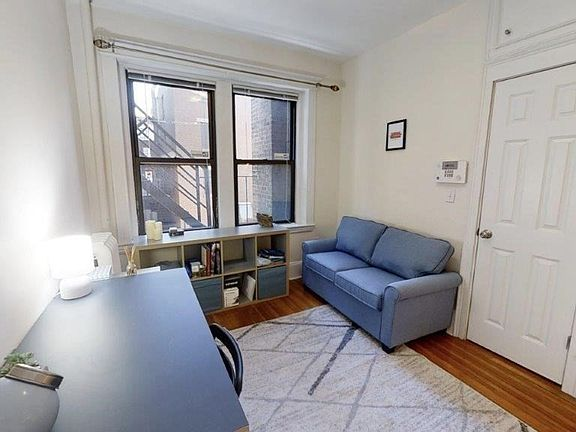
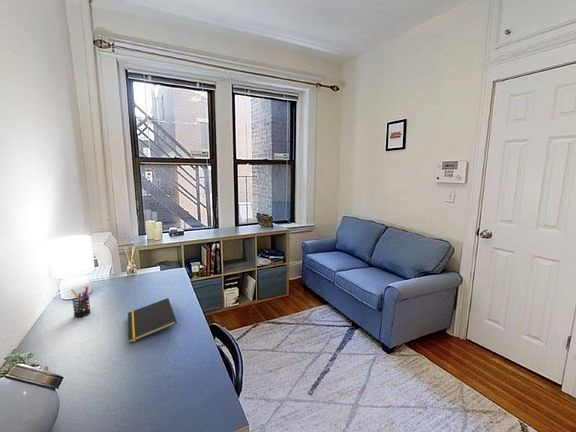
+ notepad [127,297,178,344]
+ pen holder [70,286,92,318]
